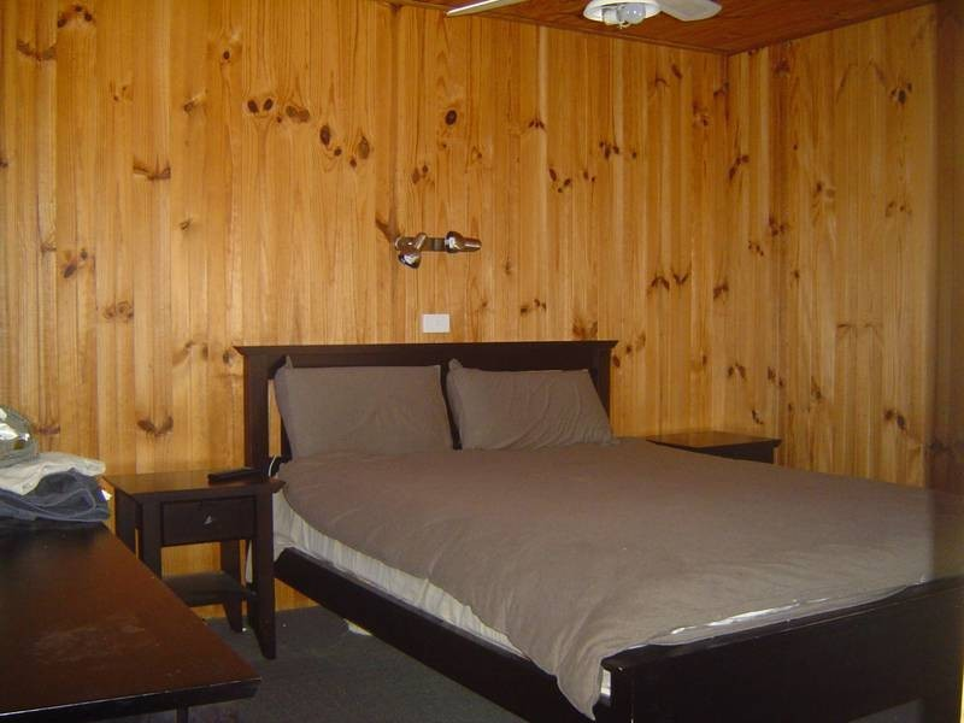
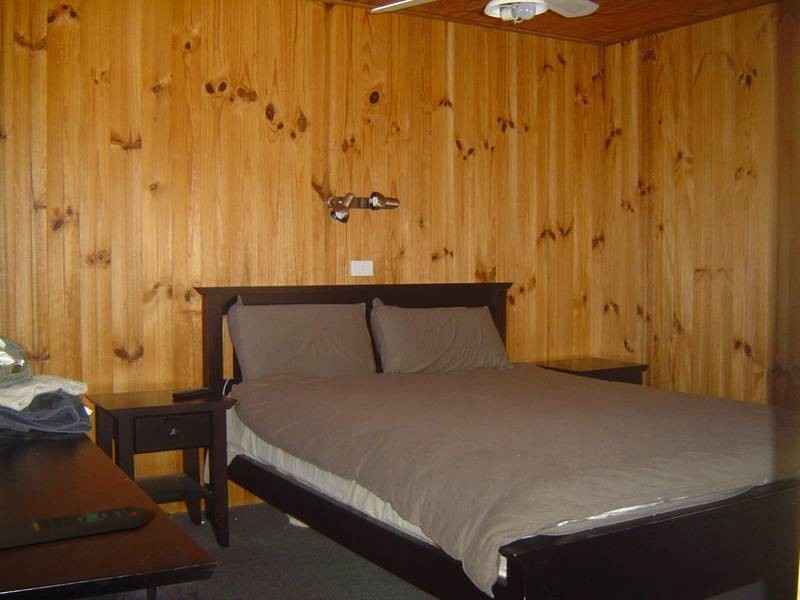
+ remote control [0,506,146,550]
